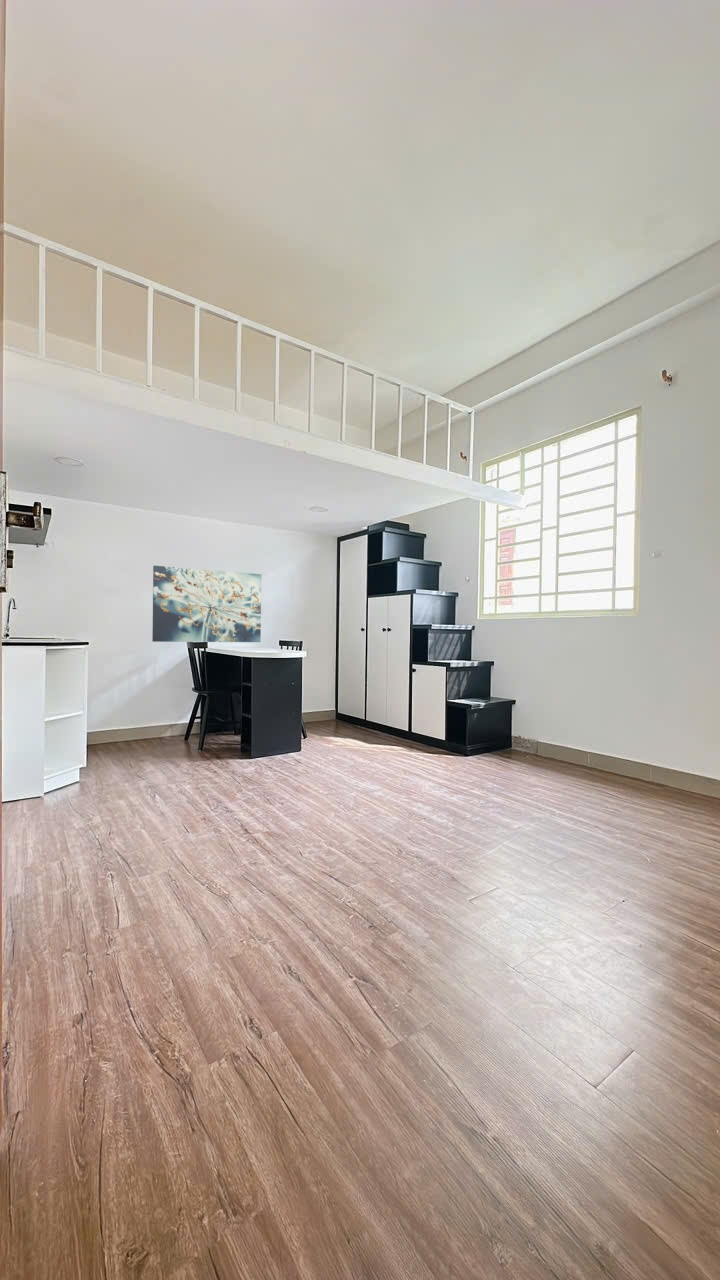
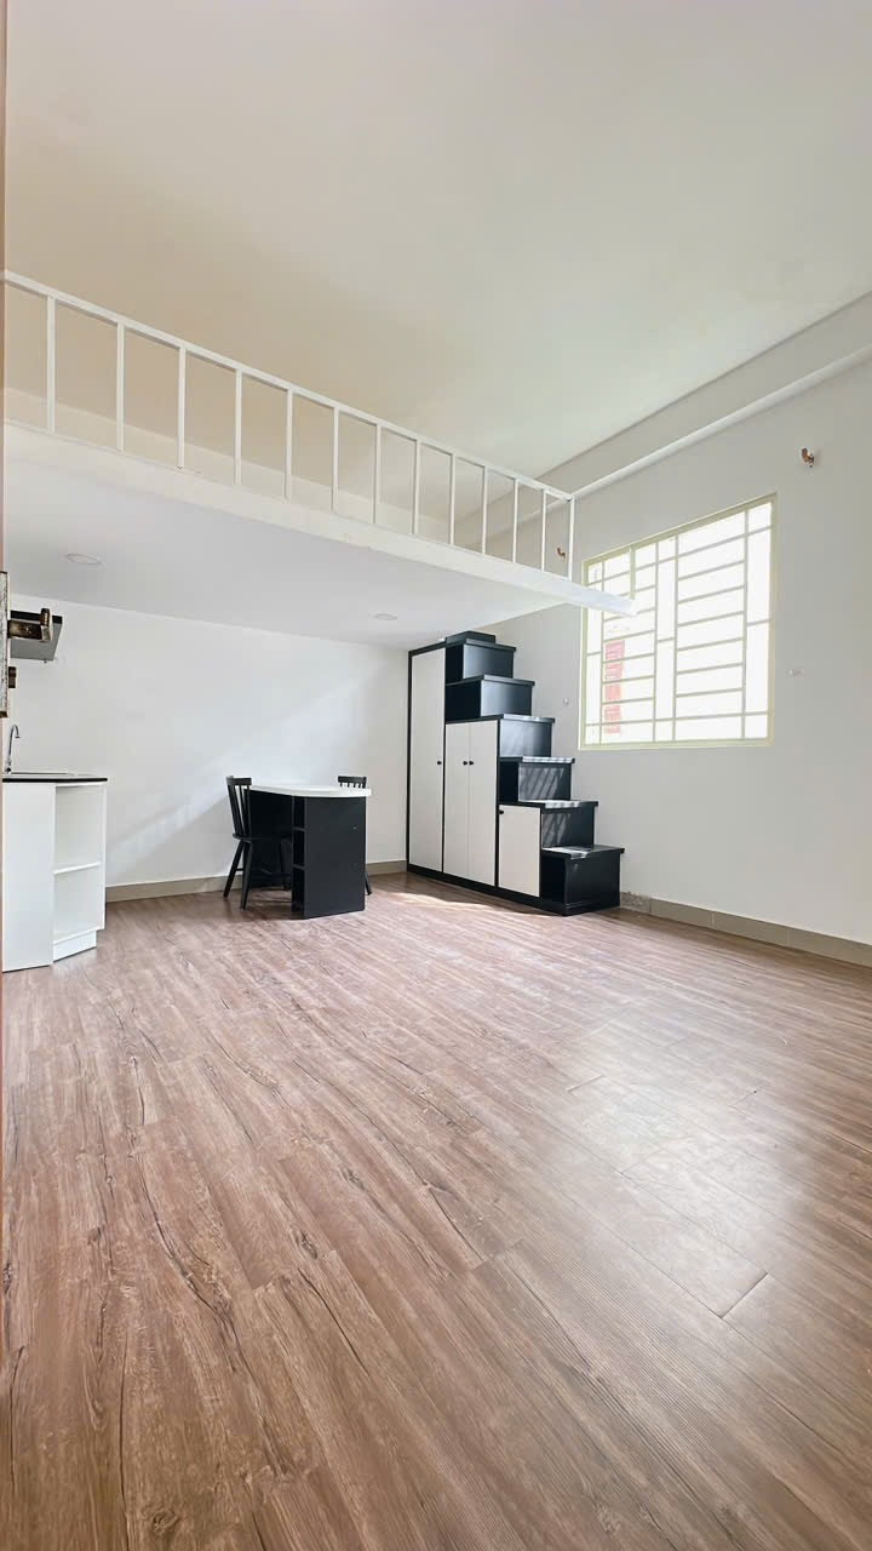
- wall art [151,565,263,643]
